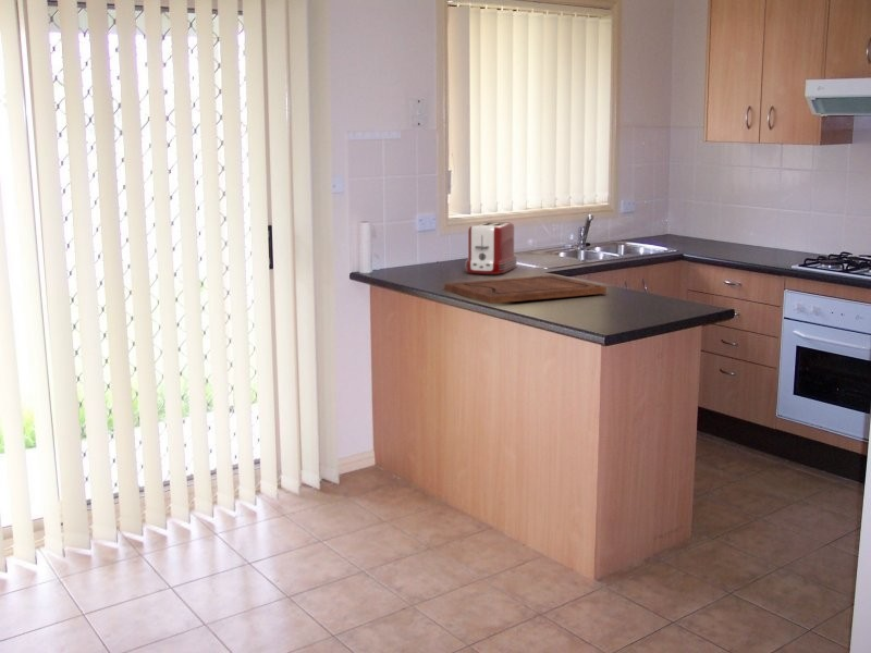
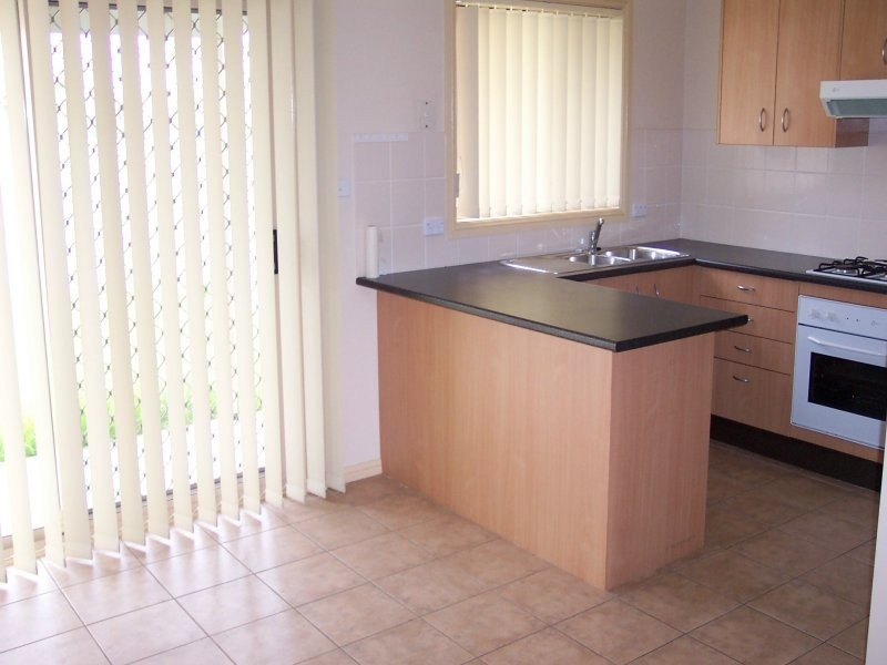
- cutting board [443,274,608,305]
- toaster [464,221,518,275]
